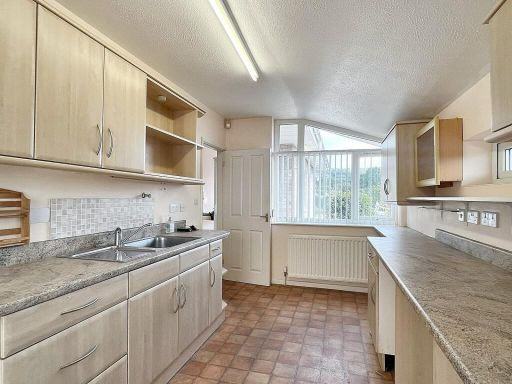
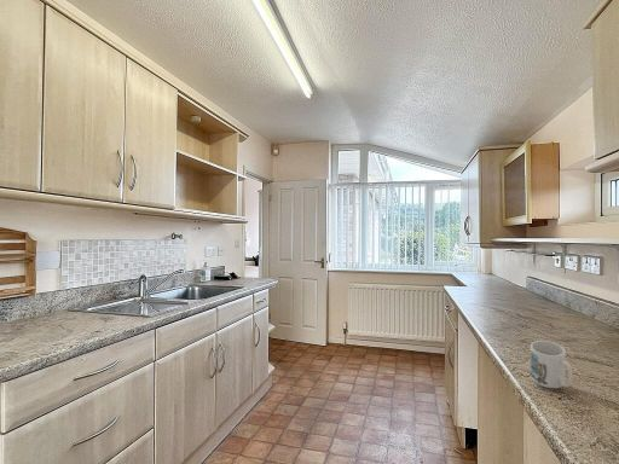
+ mug [530,340,574,389]
